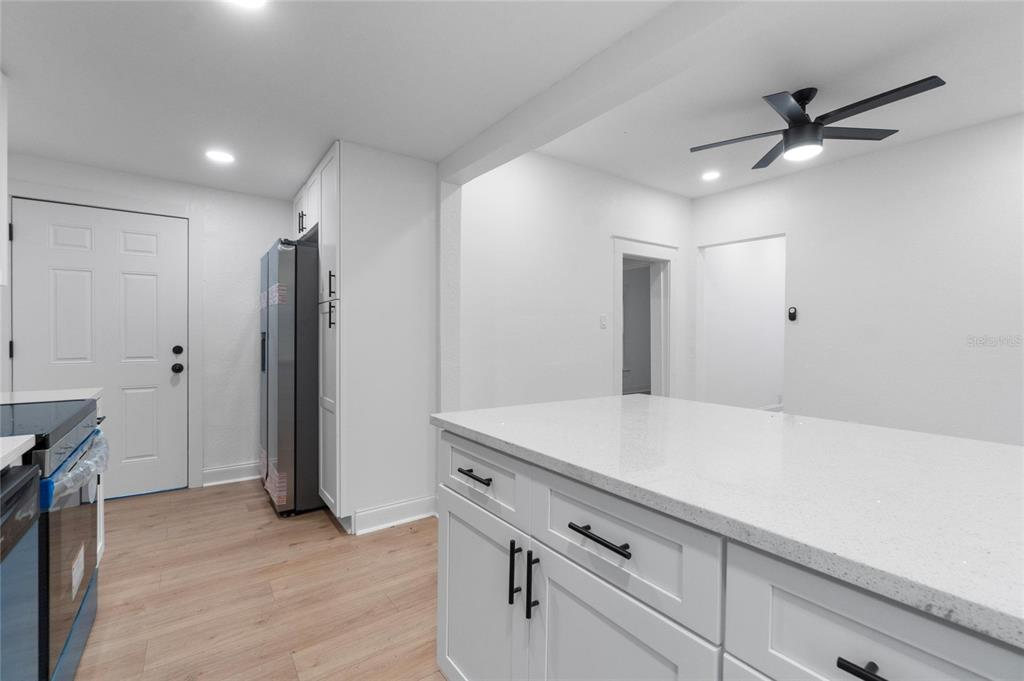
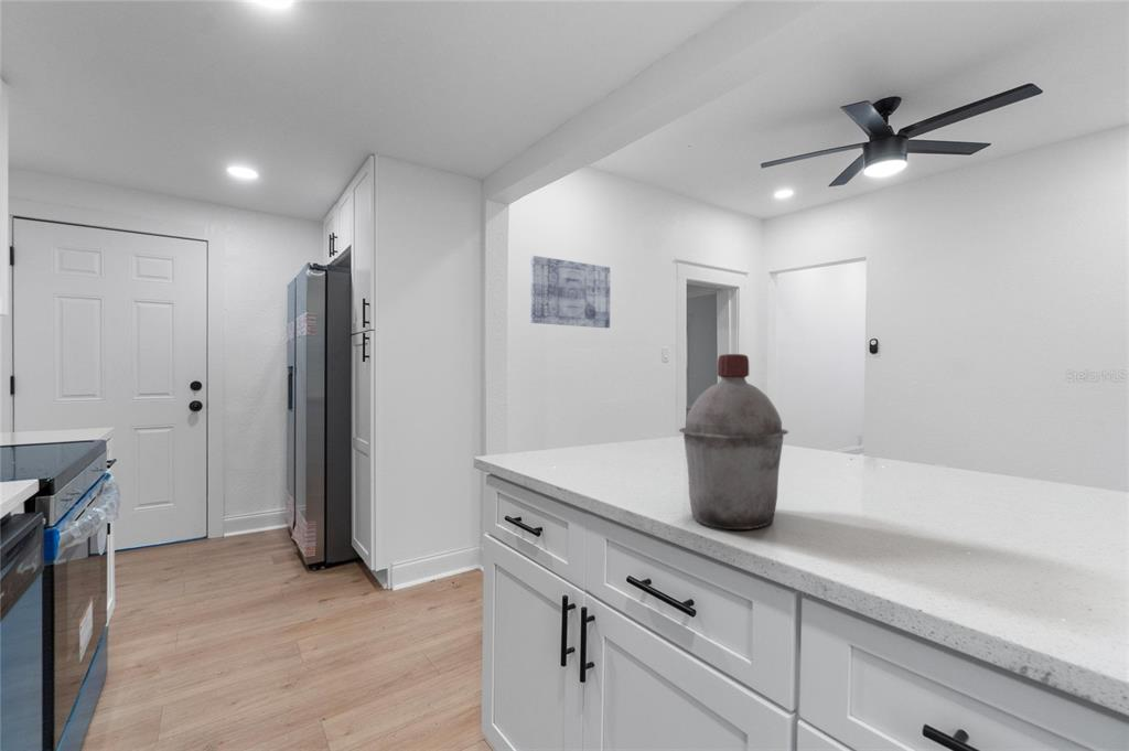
+ canister [678,353,789,530]
+ wall art [530,255,611,329]
